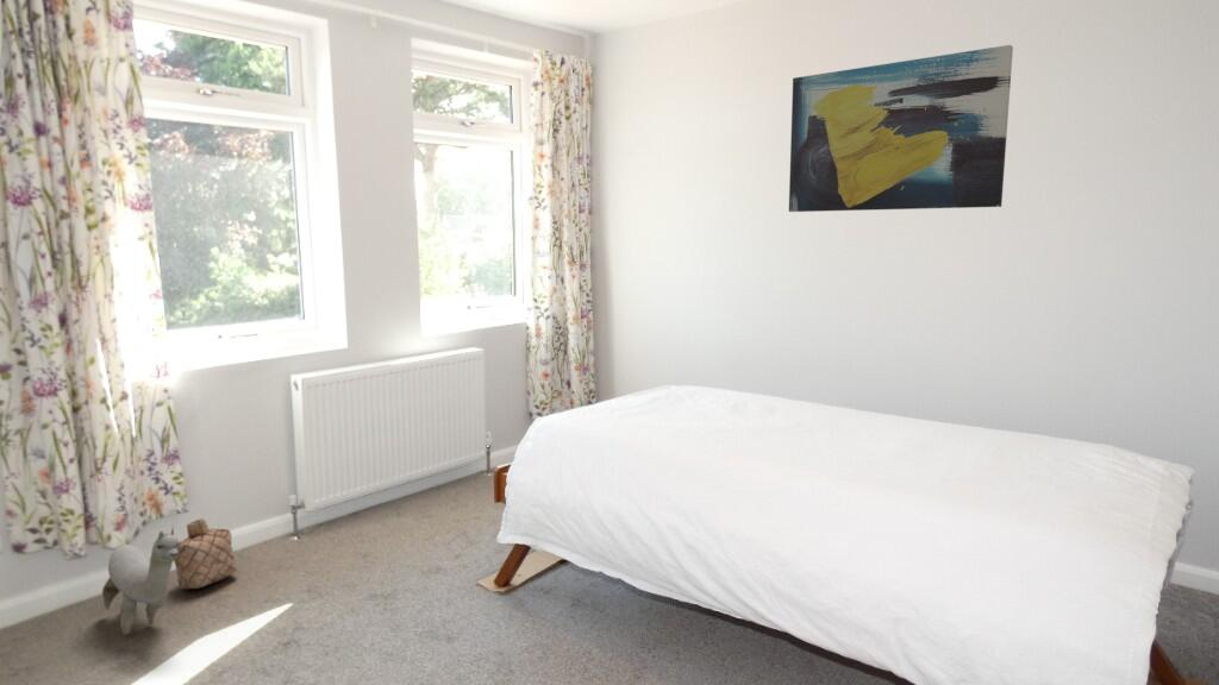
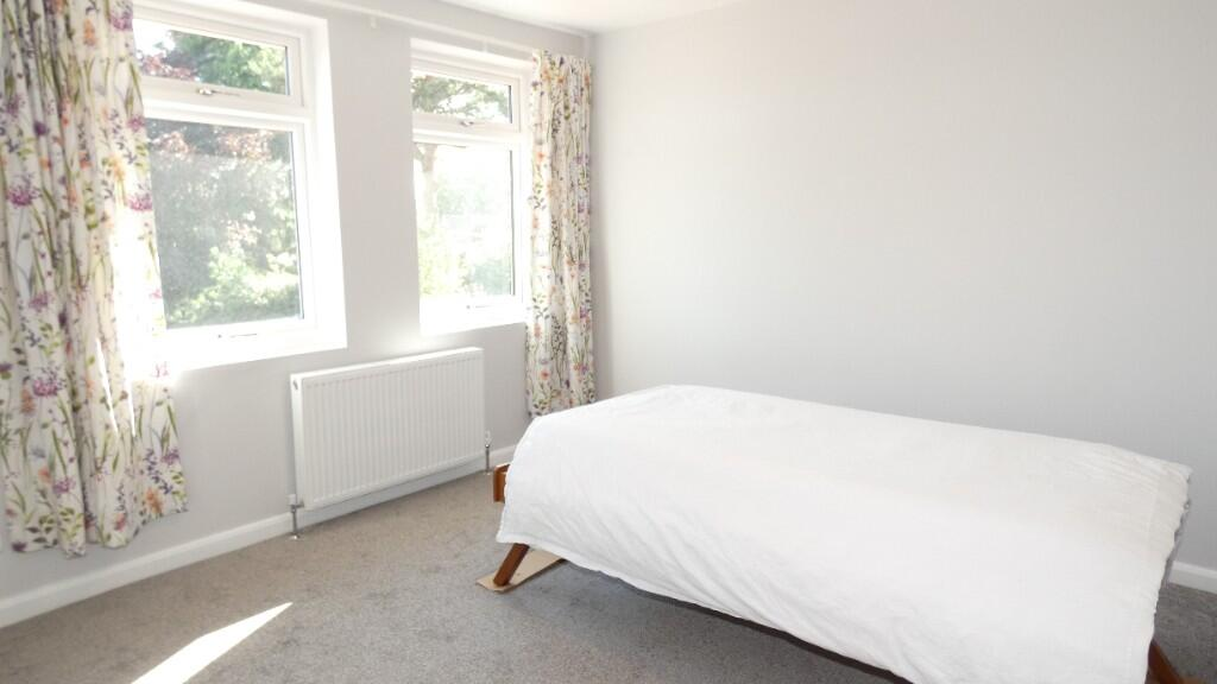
- wall art [788,44,1014,213]
- basket [173,517,238,590]
- plush toy [101,527,180,637]
